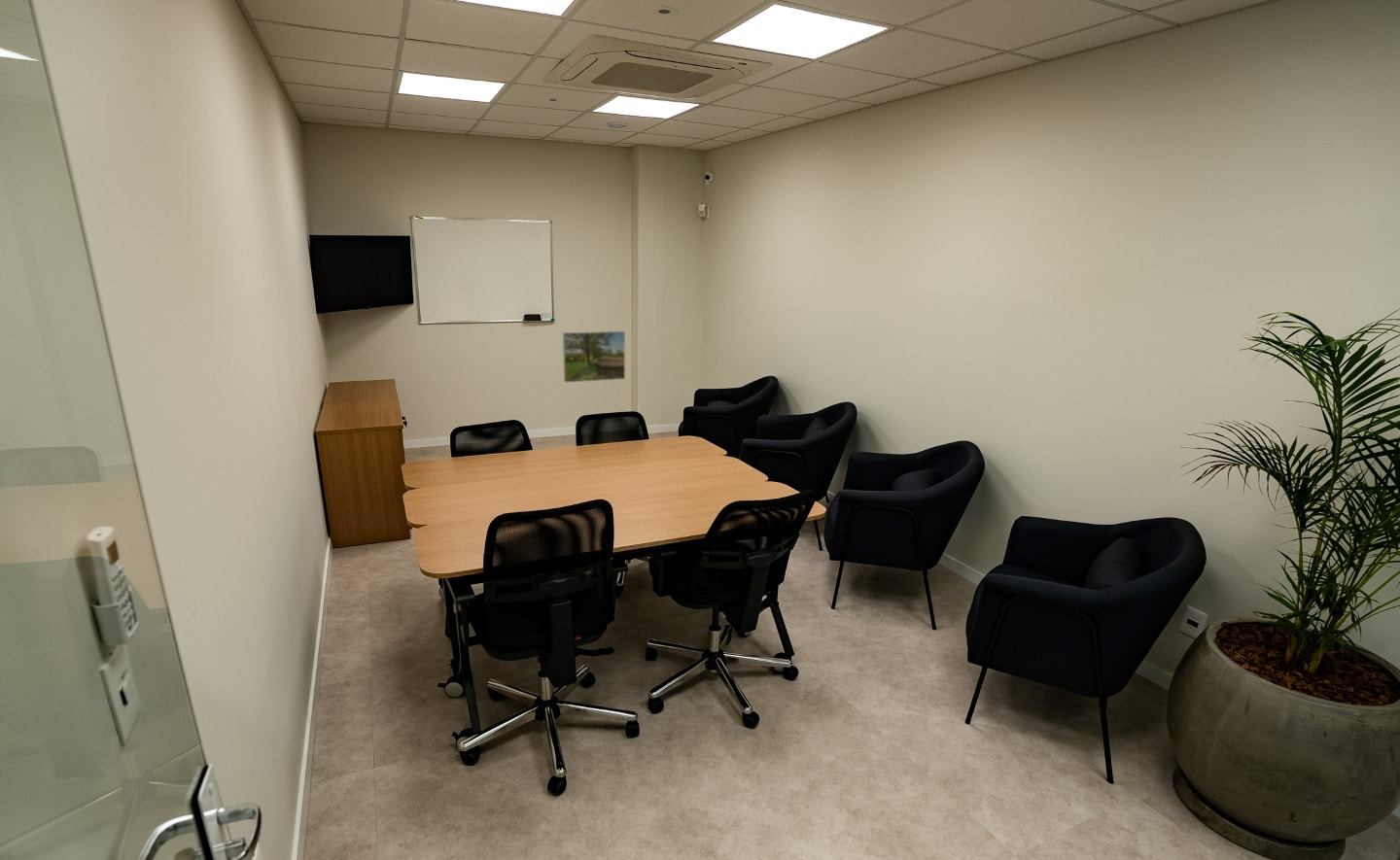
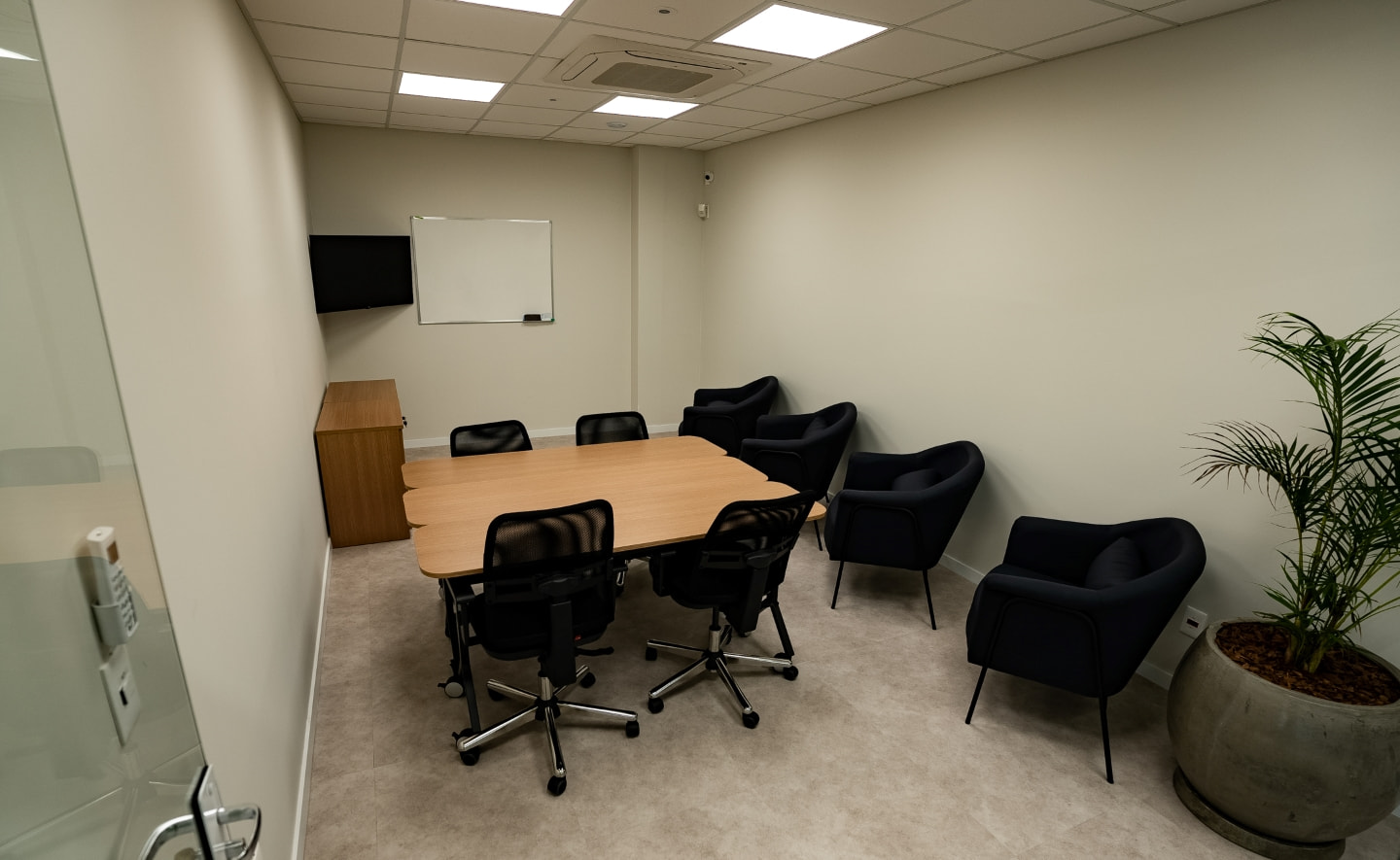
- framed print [562,330,626,383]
